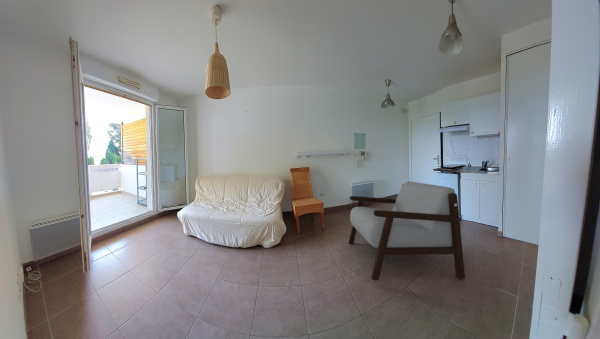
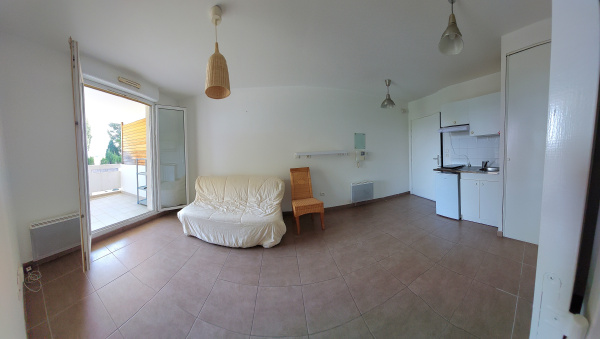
- armchair [348,181,466,281]
